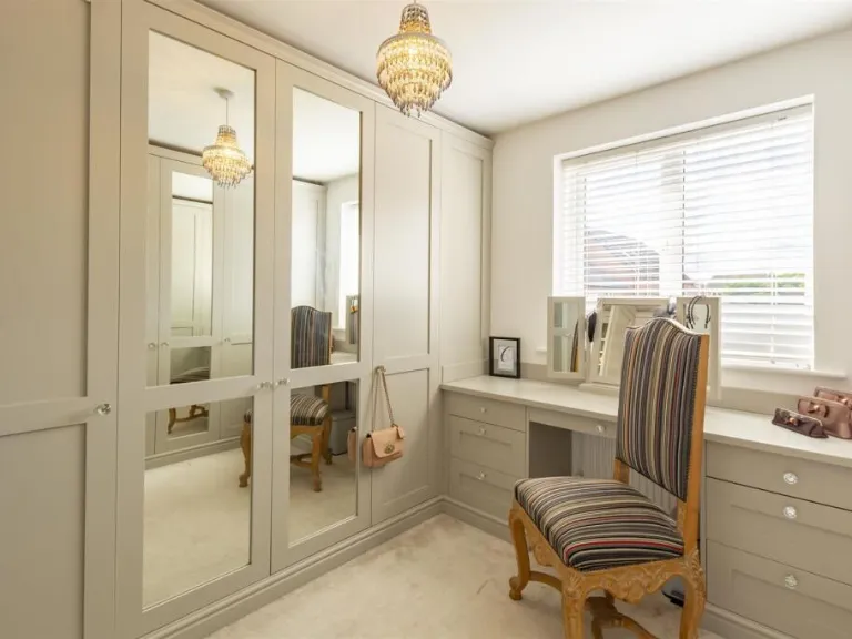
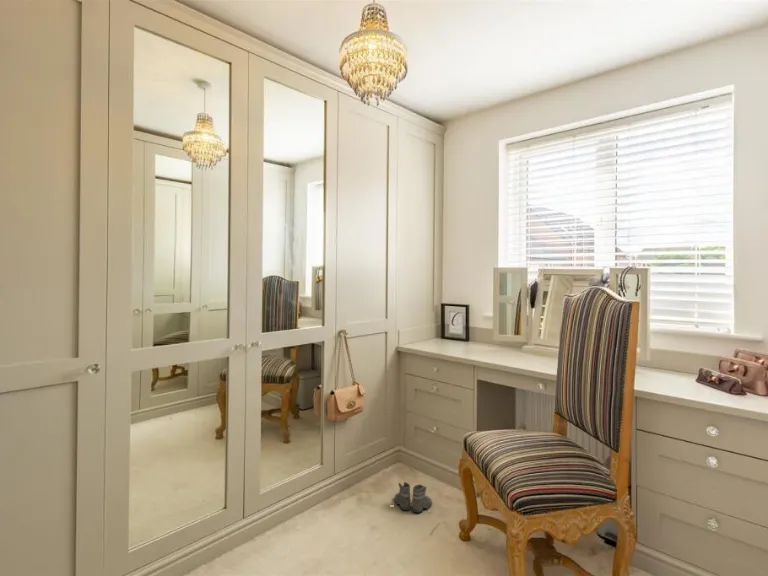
+ boots [393,481,434,514]
